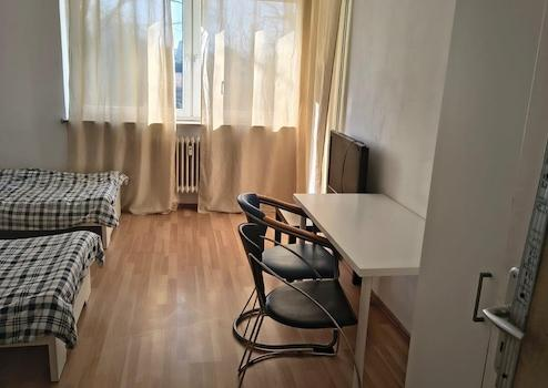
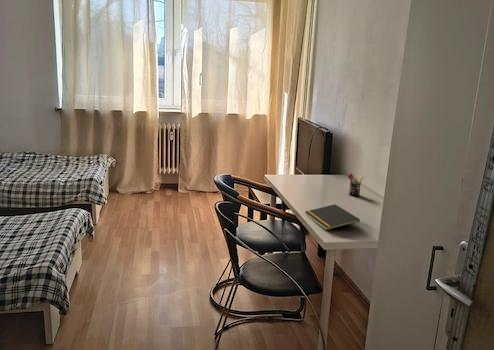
+ notepad [304,203,361,231]
+ pen holder [347,172,365,197]
